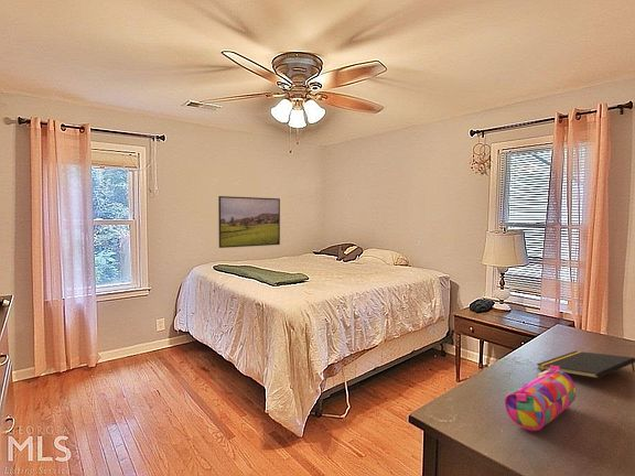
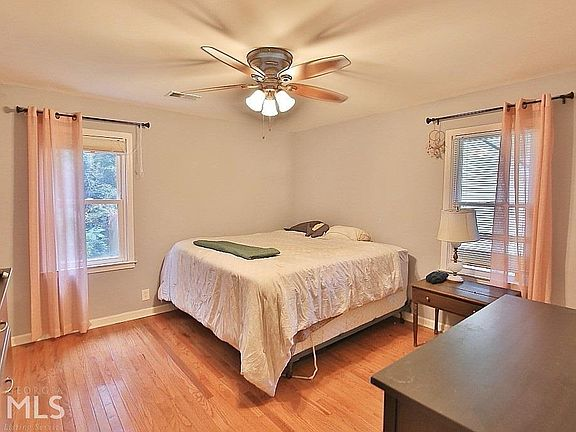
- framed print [217,195,281,249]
- pencil case [504,365,577,432]
- notepad [536,350,635,379]
